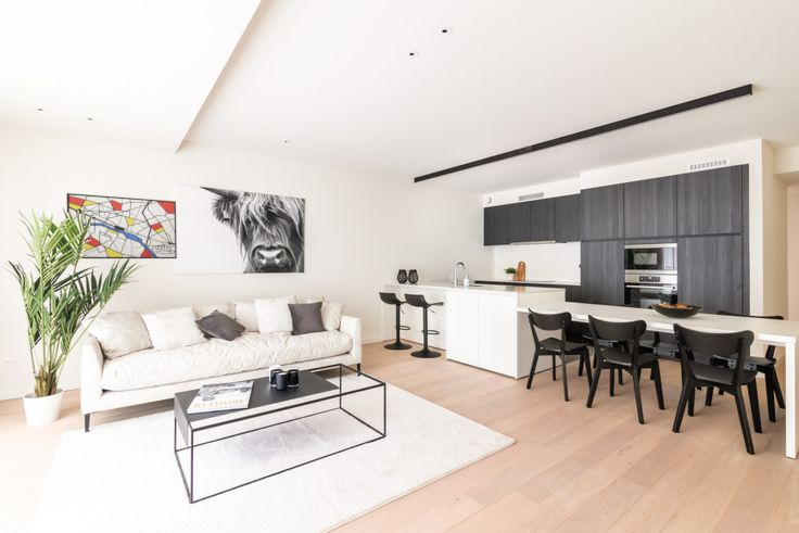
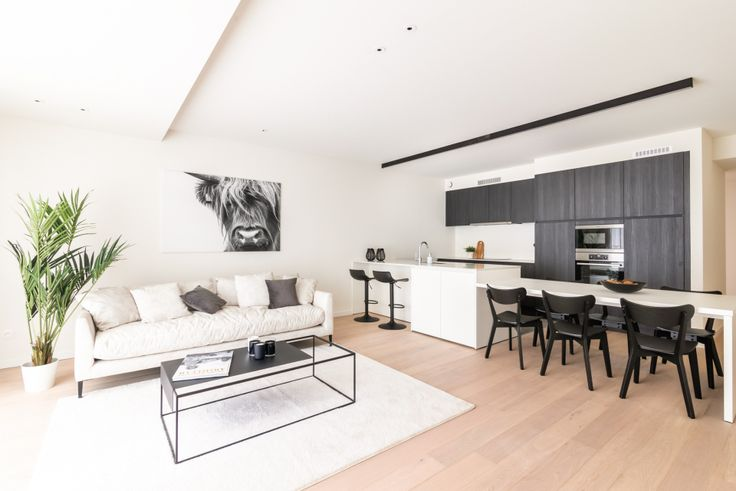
- wall art [65,192,178,259]
